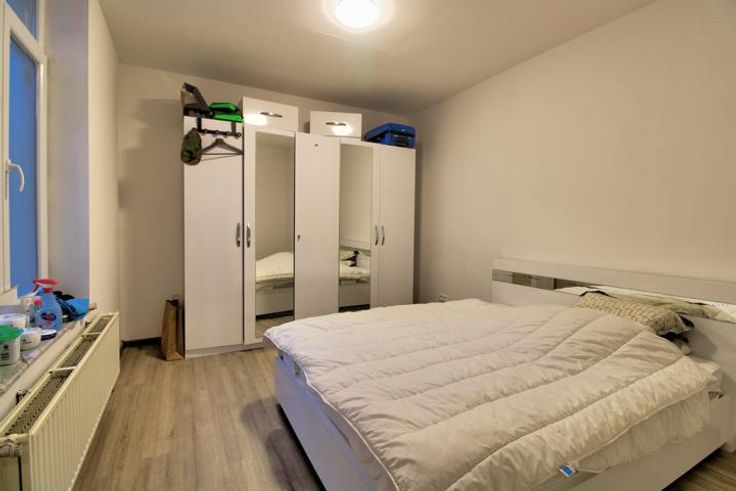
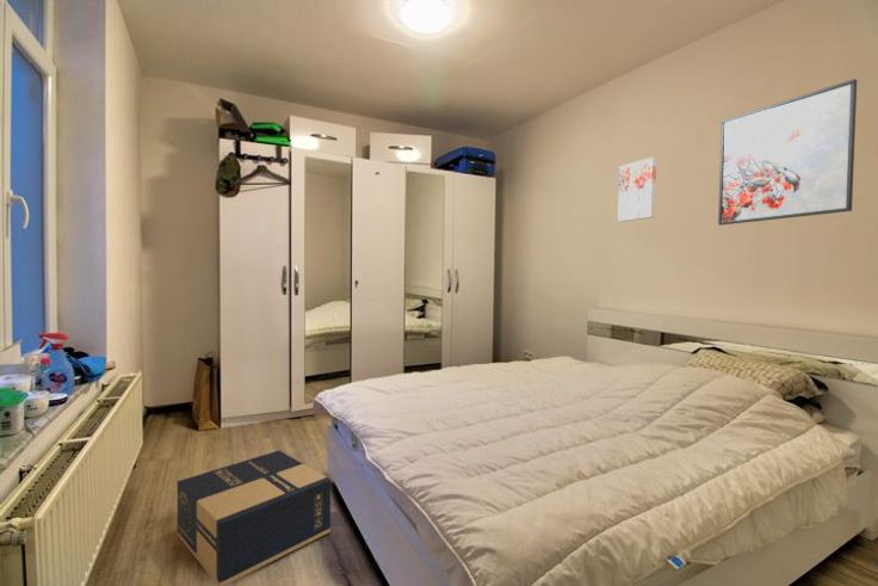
+ wall art [617,156,657,223]
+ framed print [717,78,858,227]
+ cardboard box [177,449,332,586]
